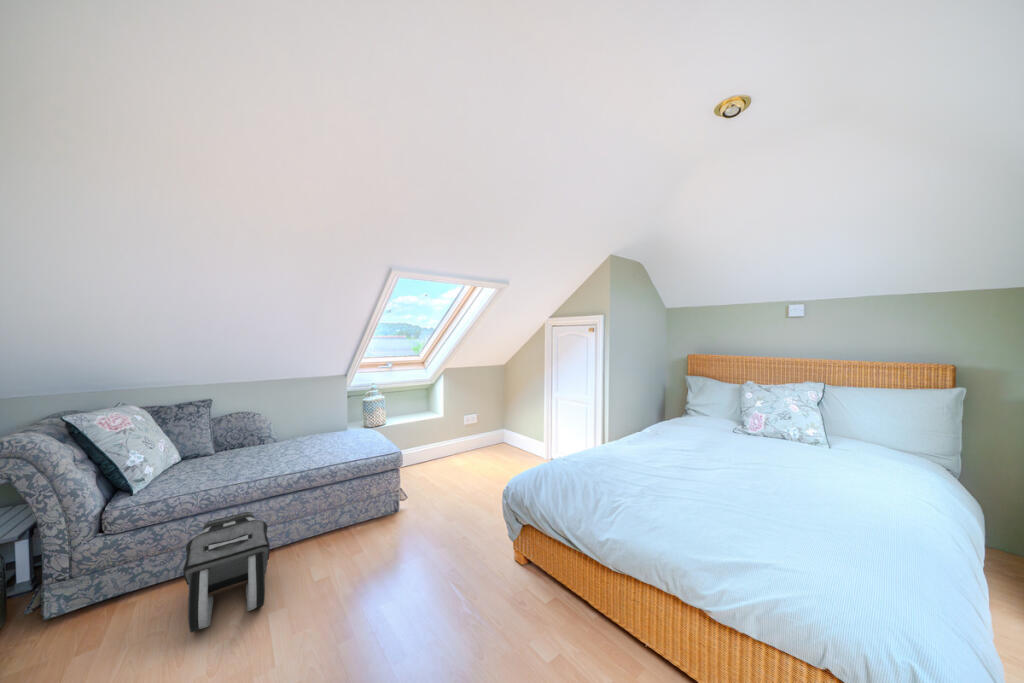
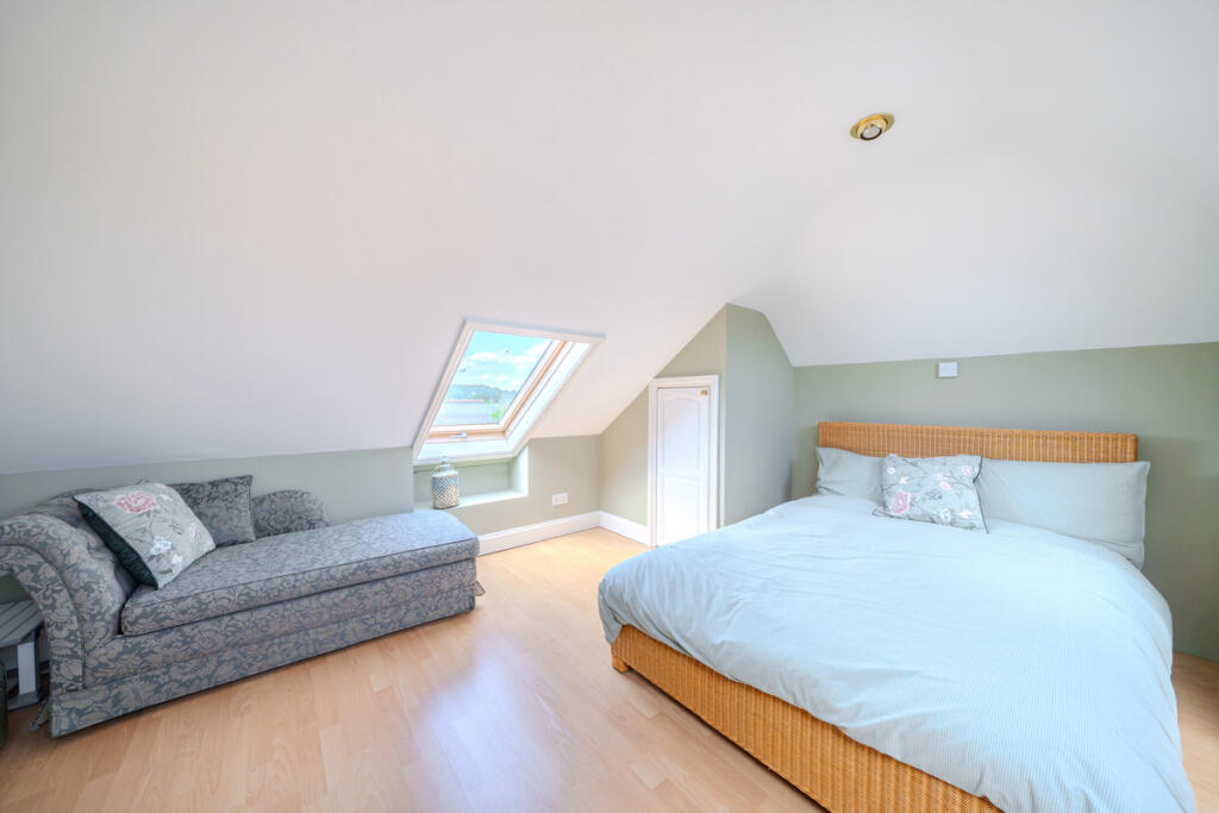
- backpack [182,511,271,633]
